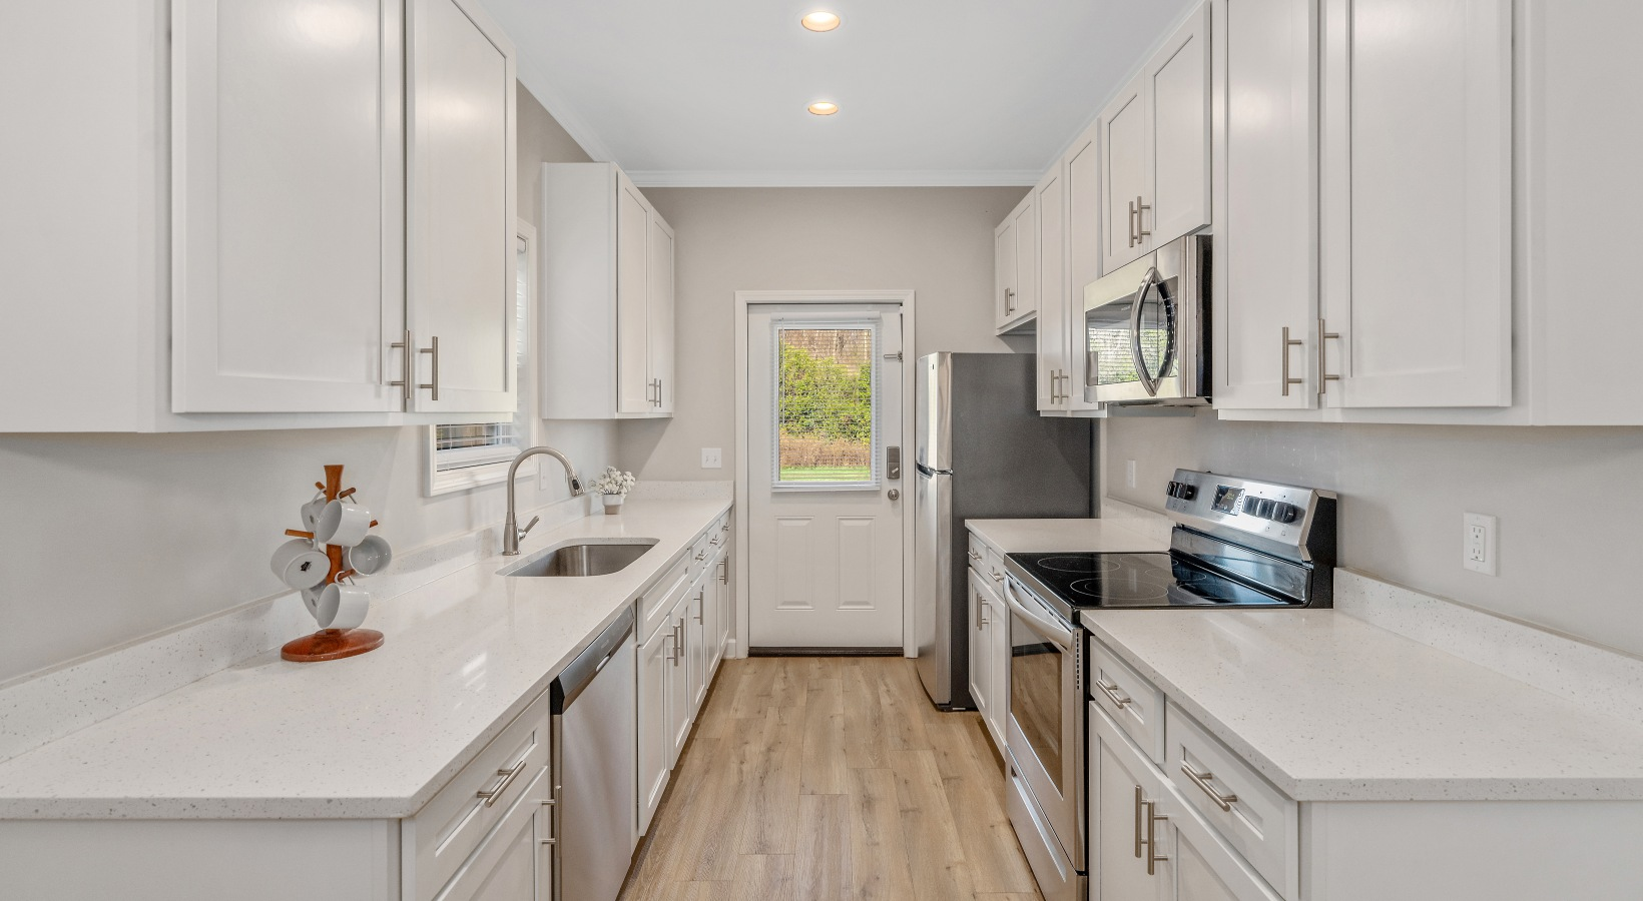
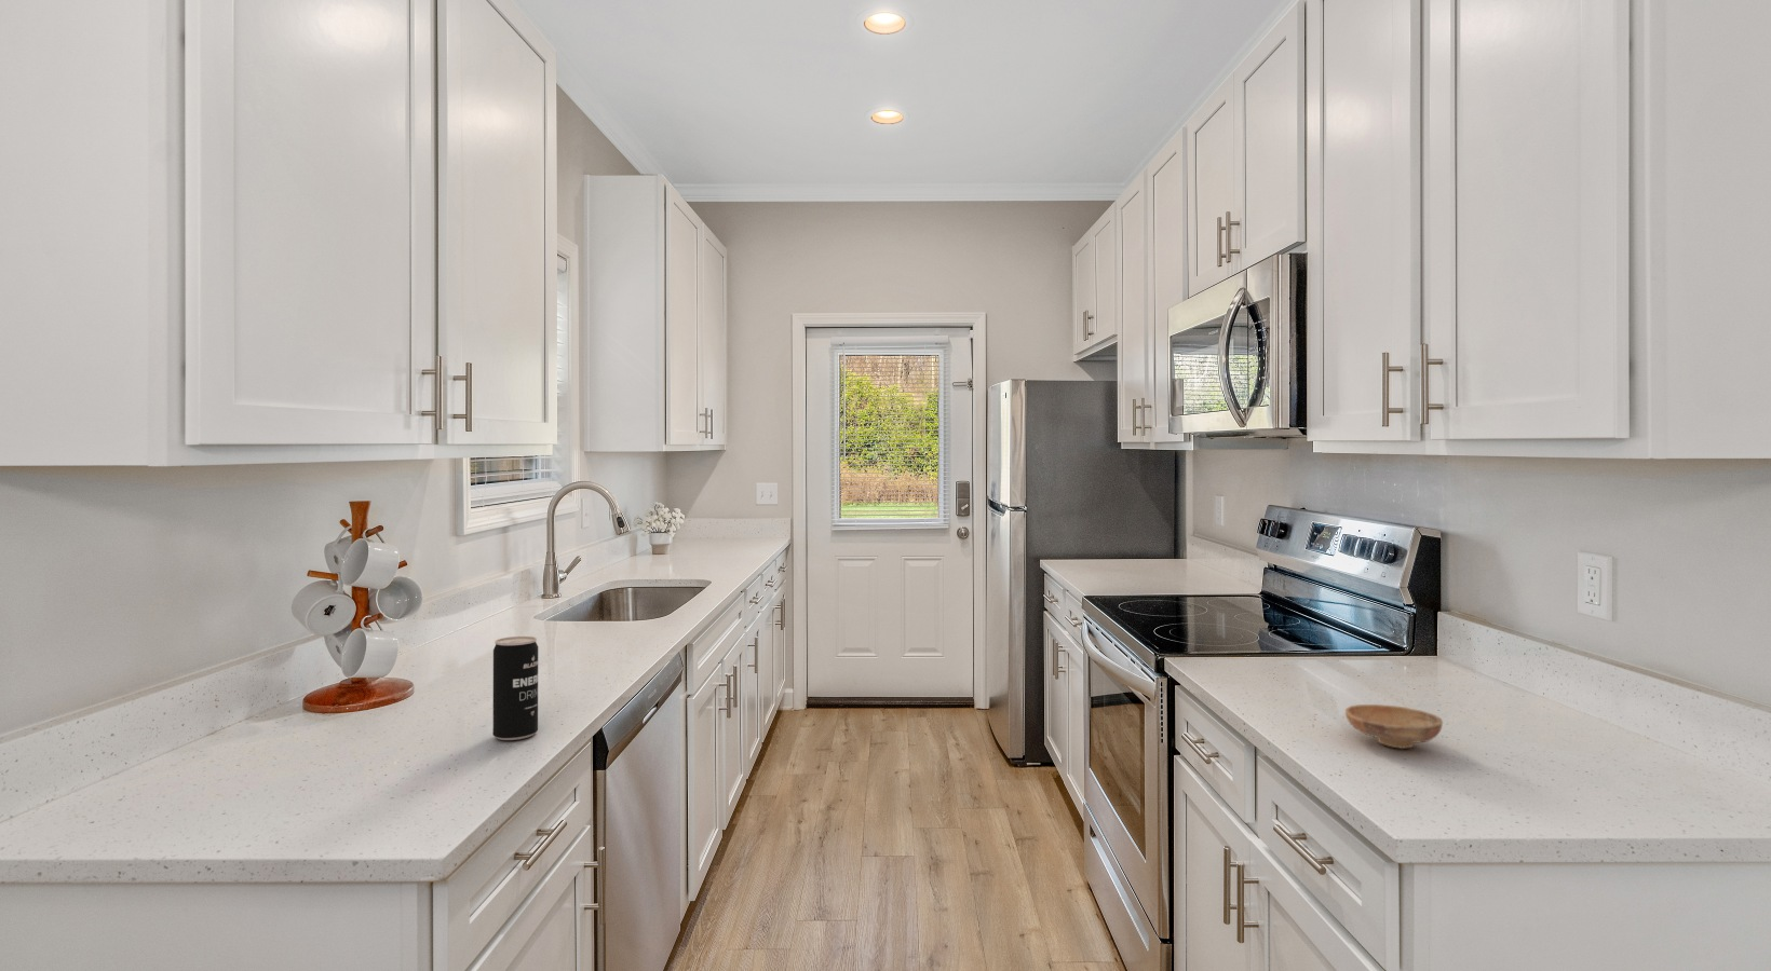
+ beverage can [492,635,538,741]
+ bowl [1345,703,1444,750]
